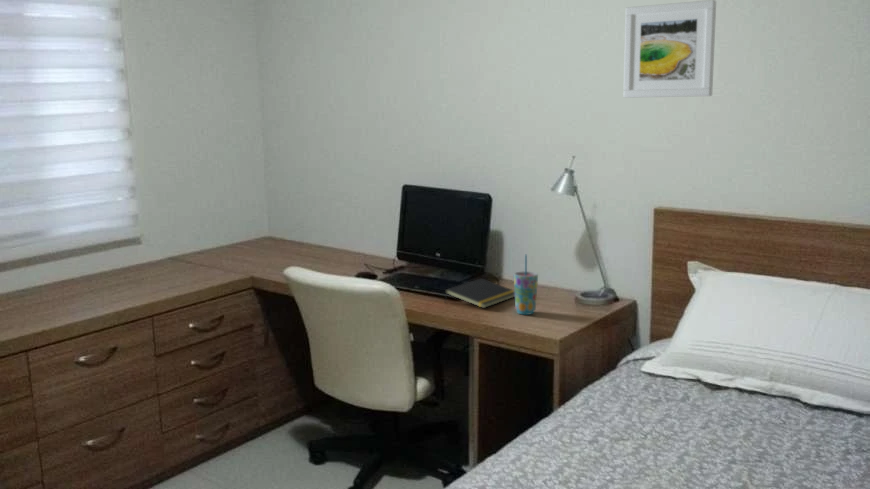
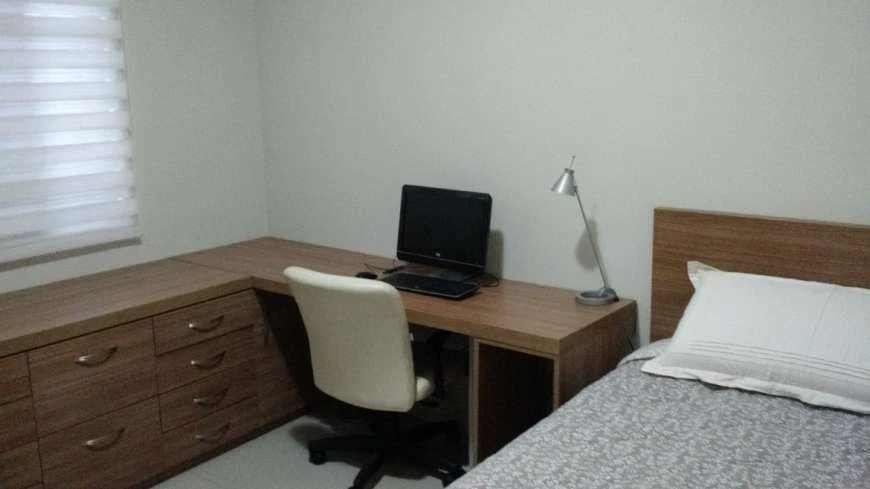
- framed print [622,0,717,99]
- cup [513,254,539,316]
- notepad [444,277,515,309]
